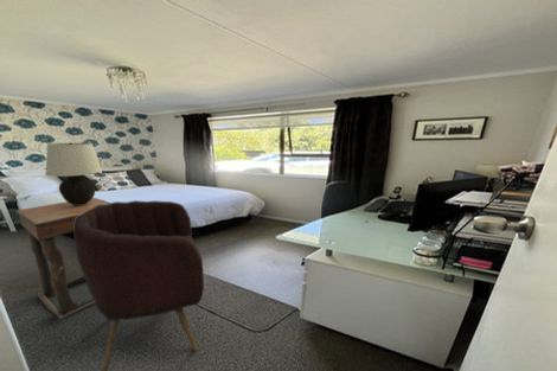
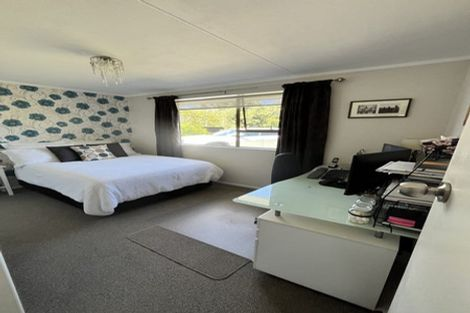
- armchair [72,199,205,371]
- table lamp [44,141,103,205]
- side table [14,197,111,320]
